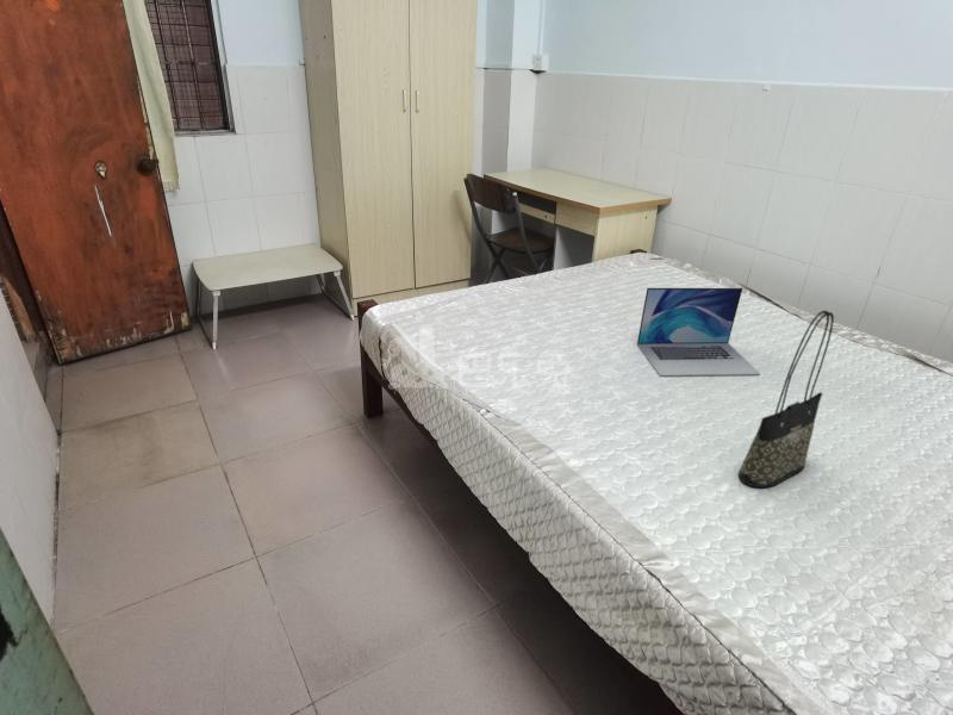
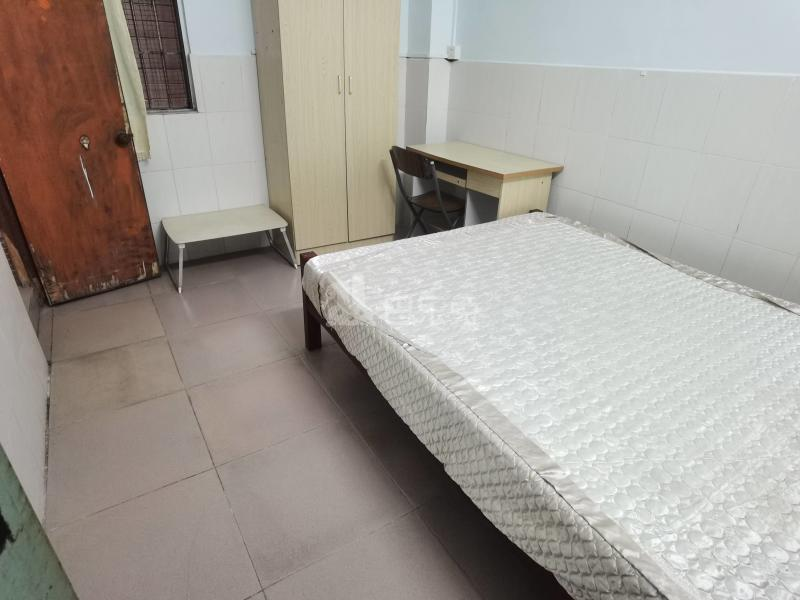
- tote bag [737,310,835,489]
- laptop [636,287,761,378]
